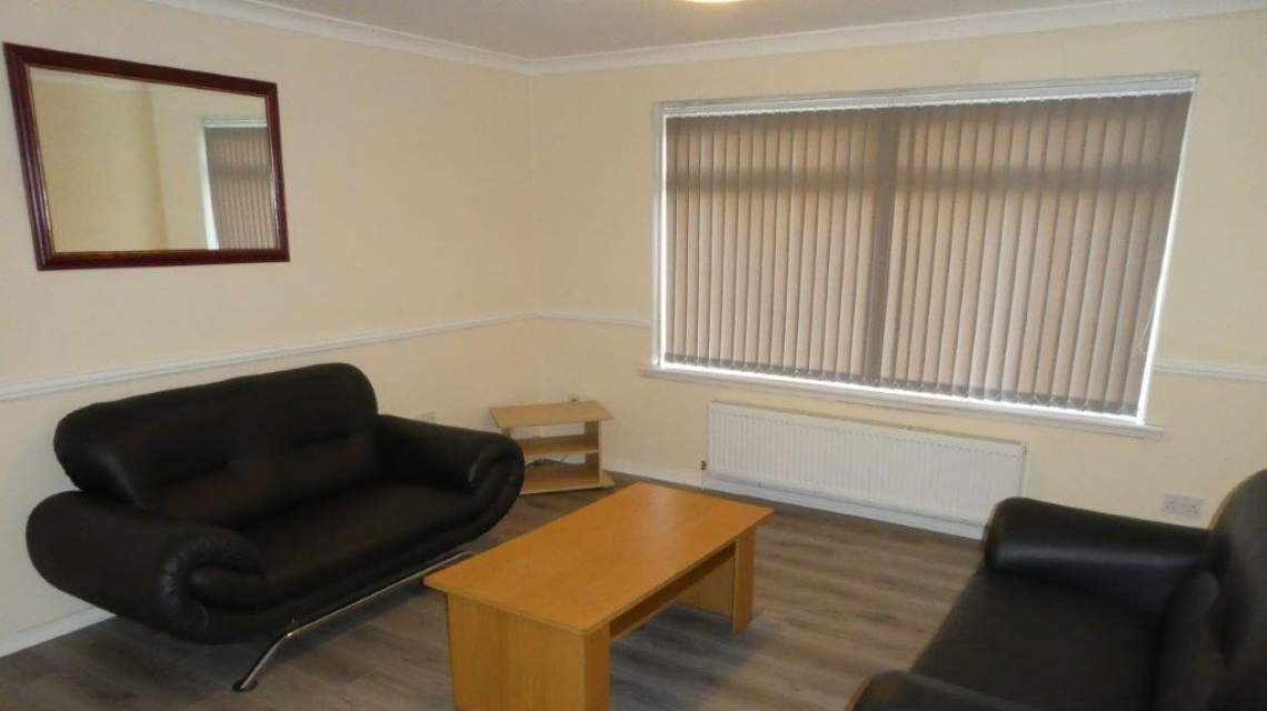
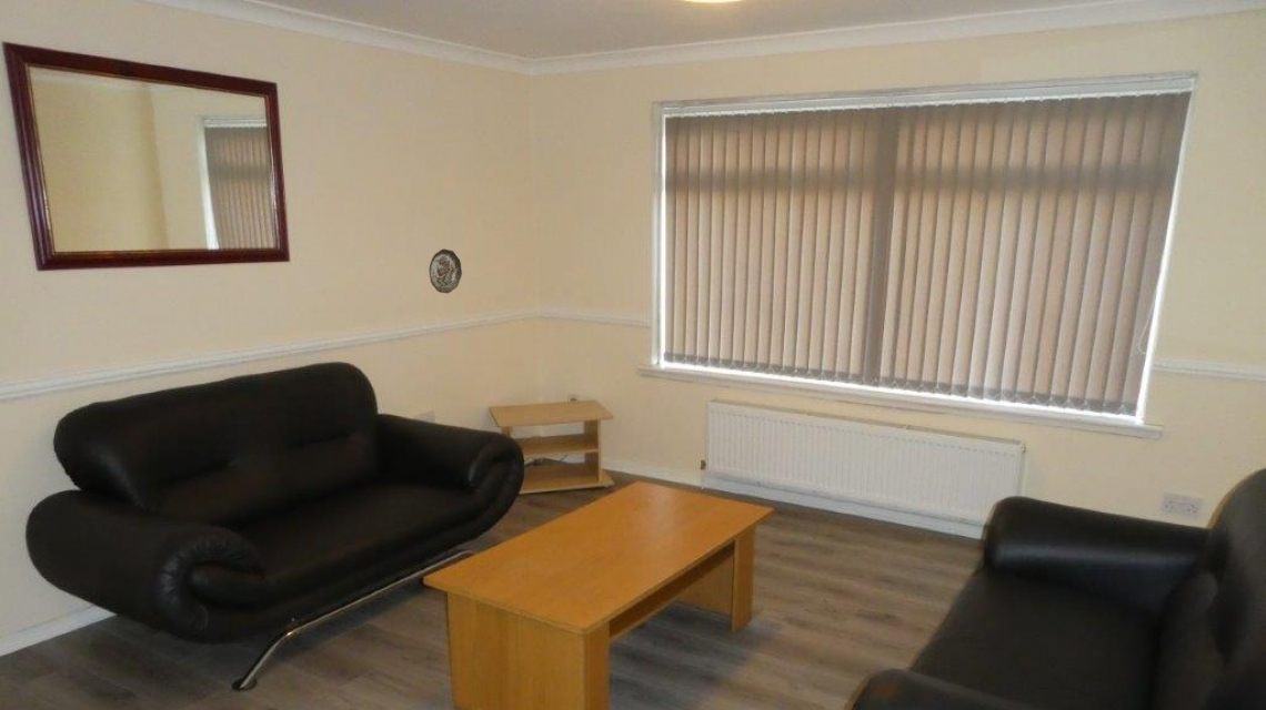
+ decorative plate [428,248,463,294]
